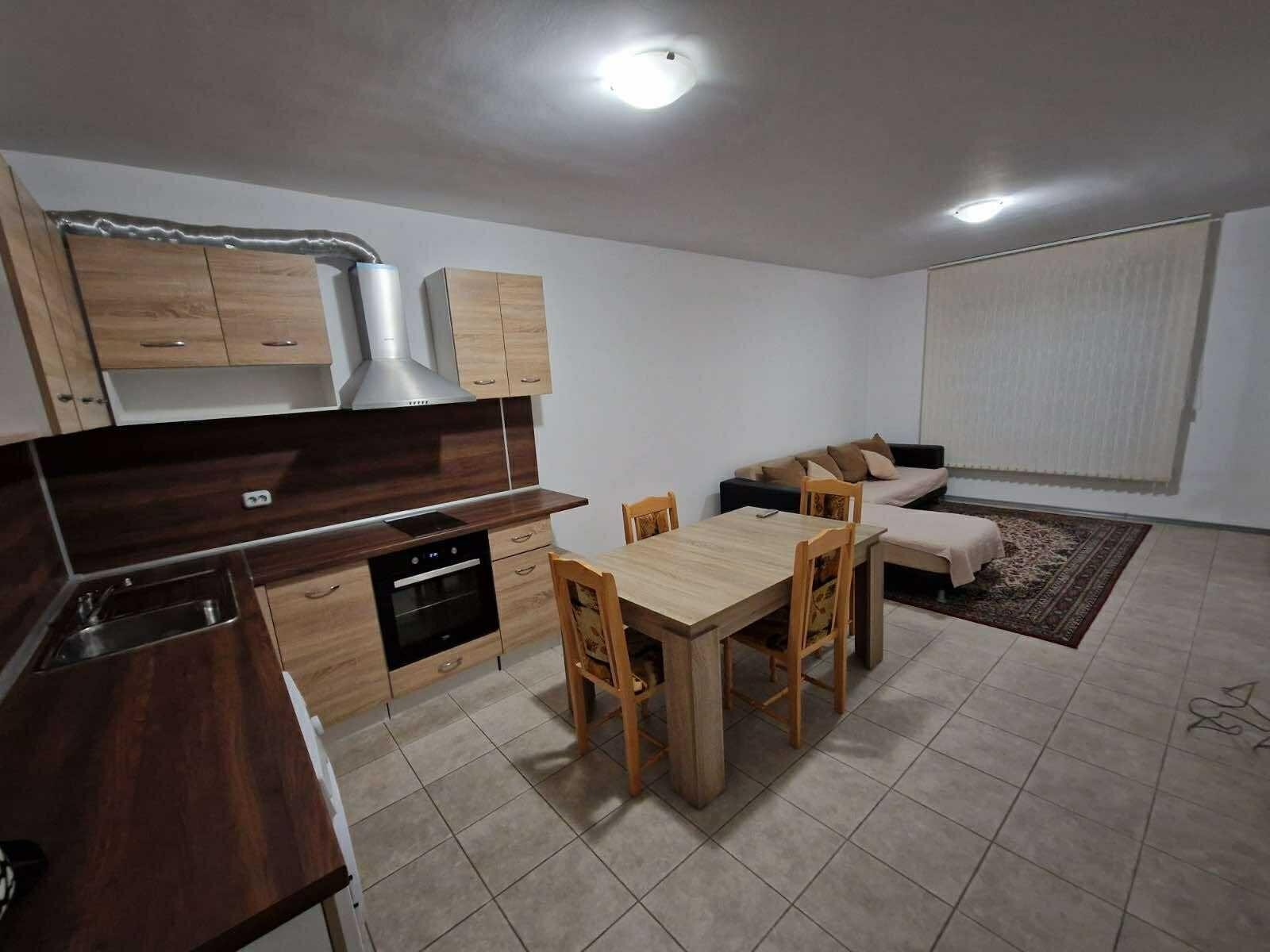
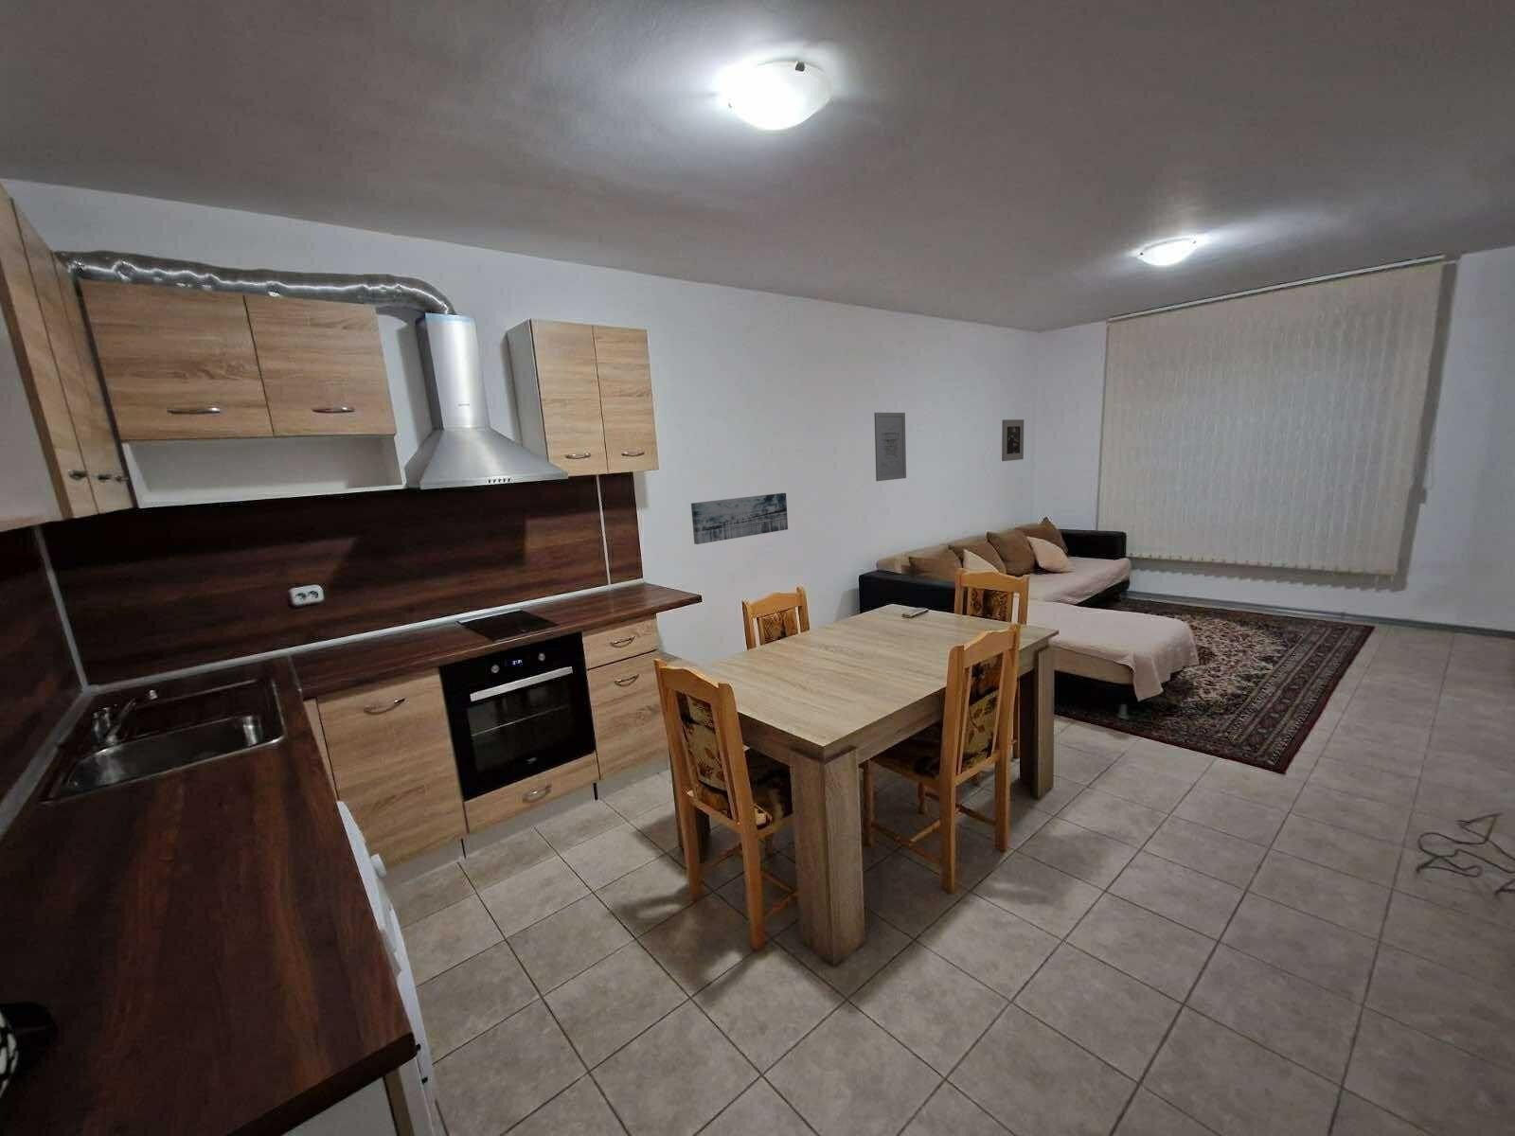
+ wall art [873,412,907,482]
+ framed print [1001,419,1025,462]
+ wall art [691,493,789,545]
